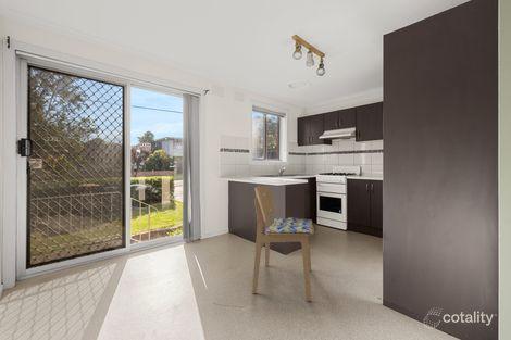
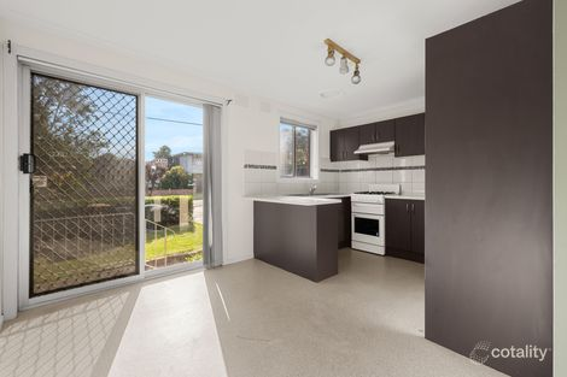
- dining chair [251,186,315,302]
